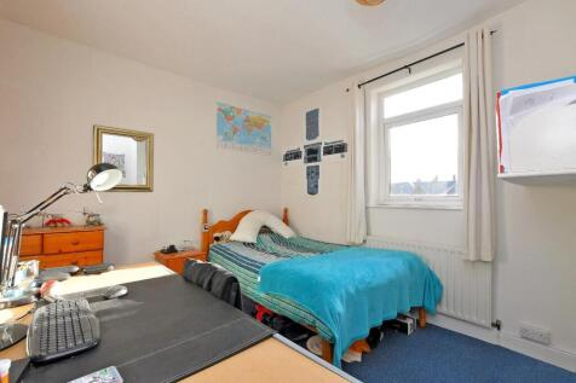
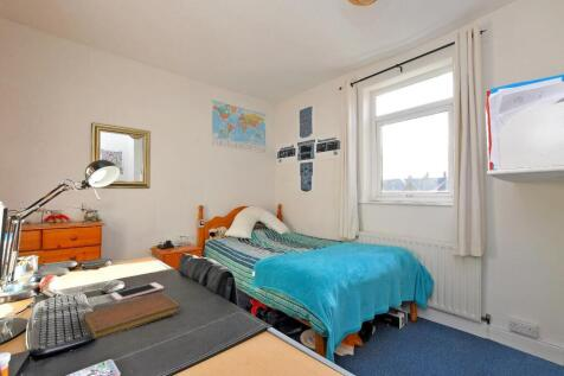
+ cell phone [109,281,165,302]
+ notebook [83,292,180,340]
